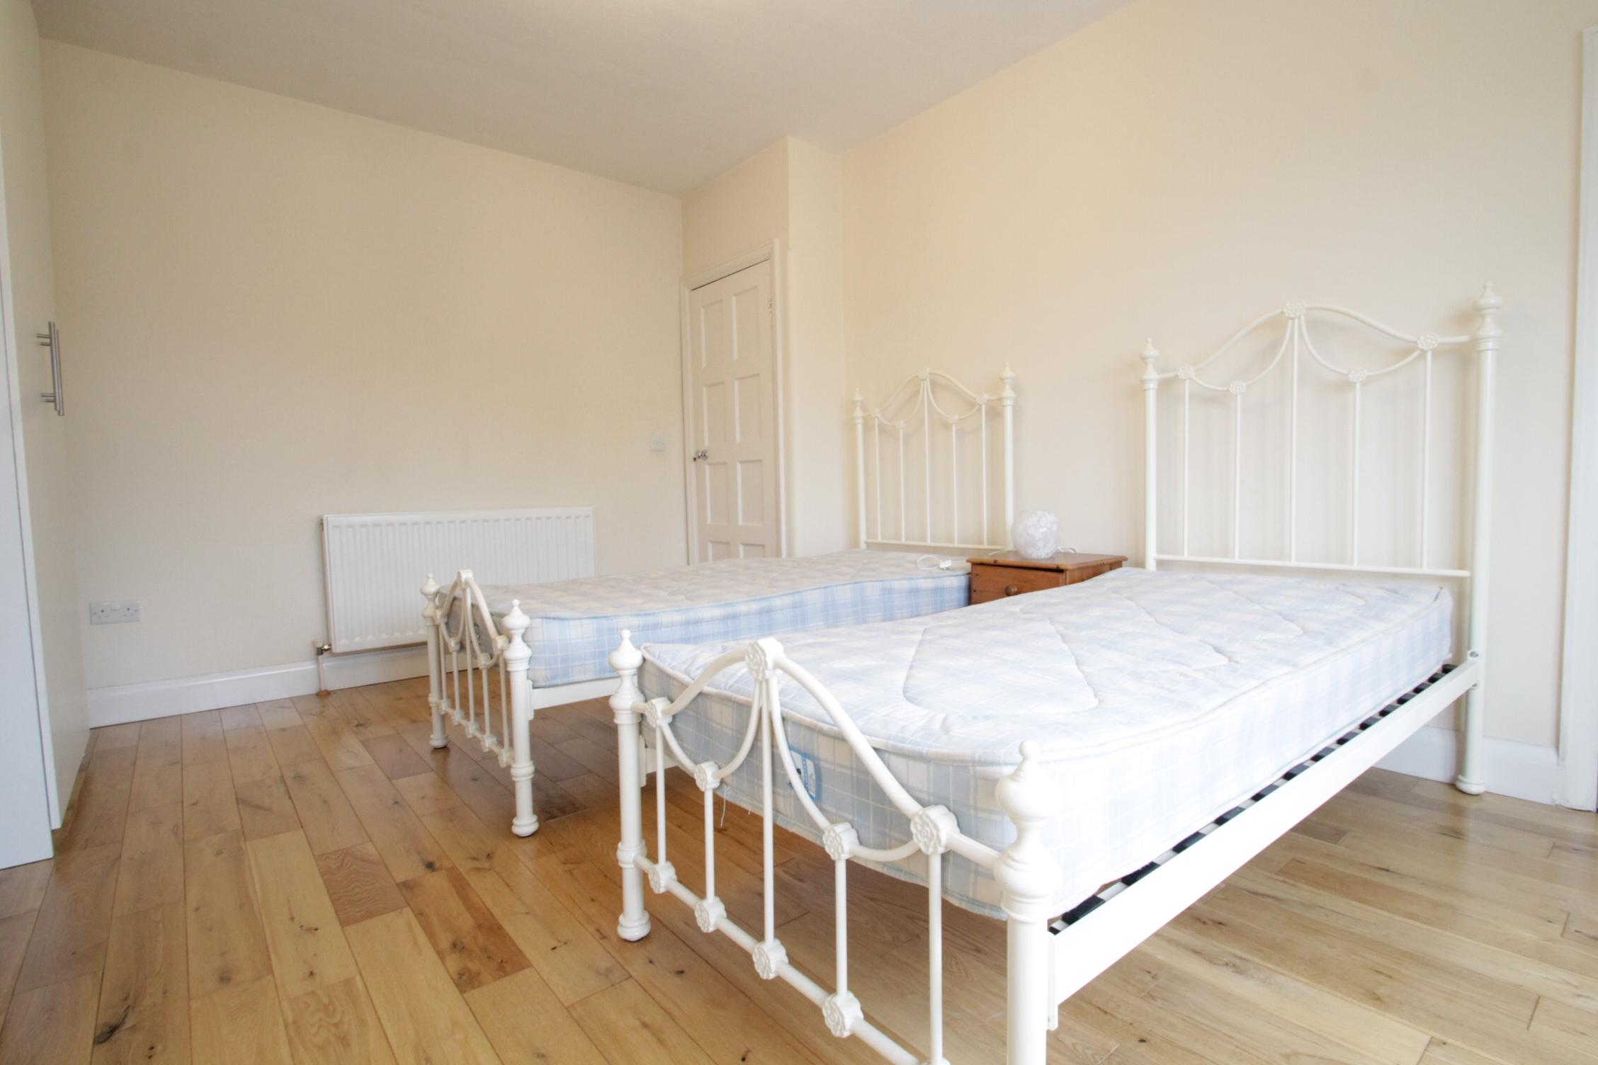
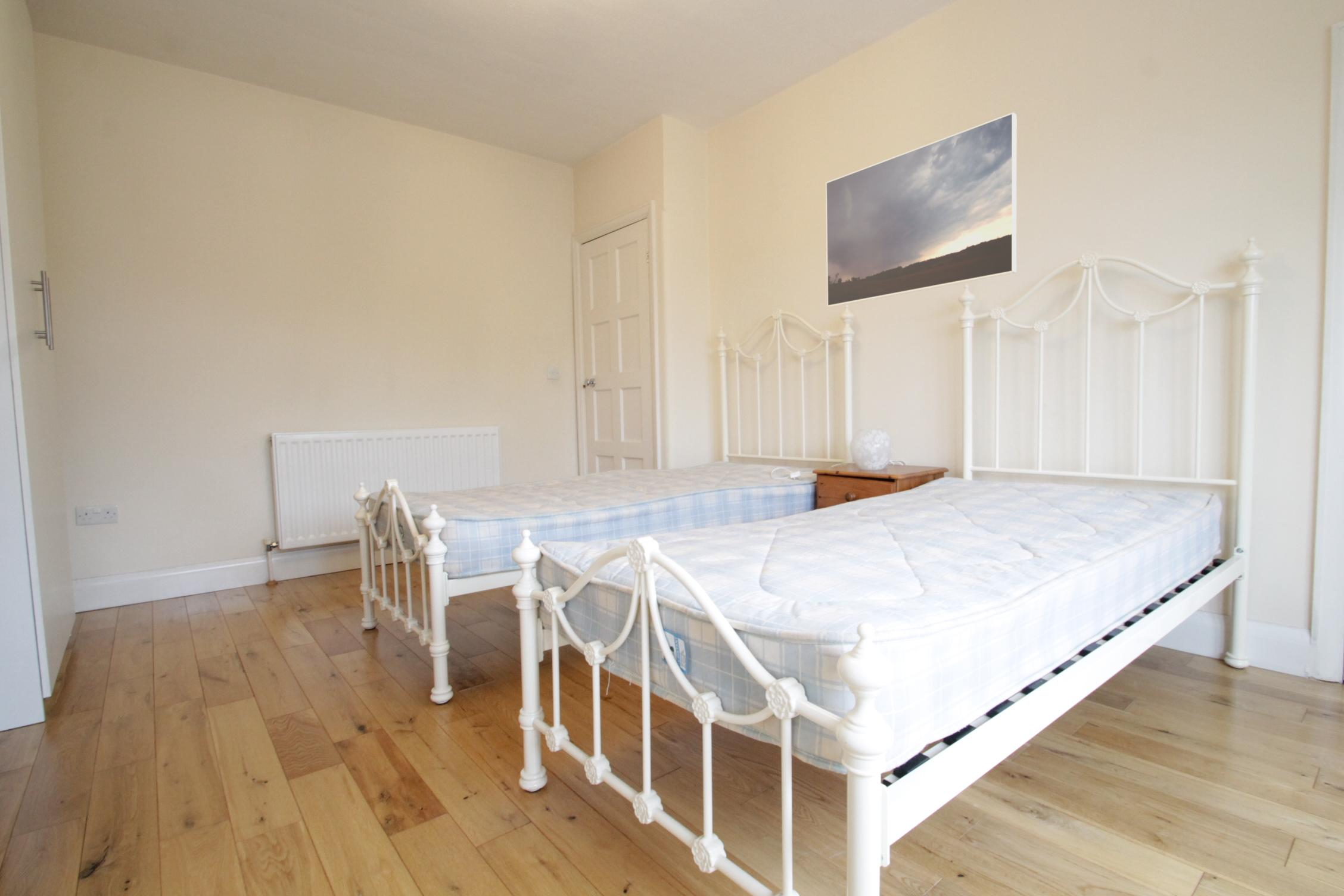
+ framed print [825,112,1017,307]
